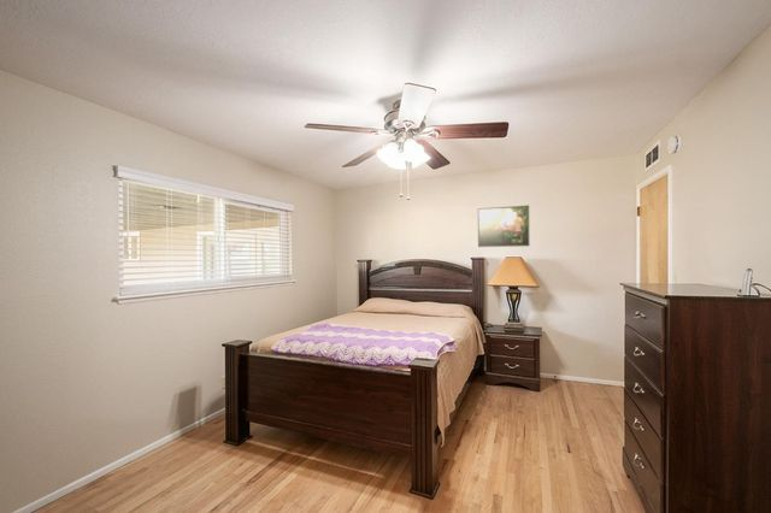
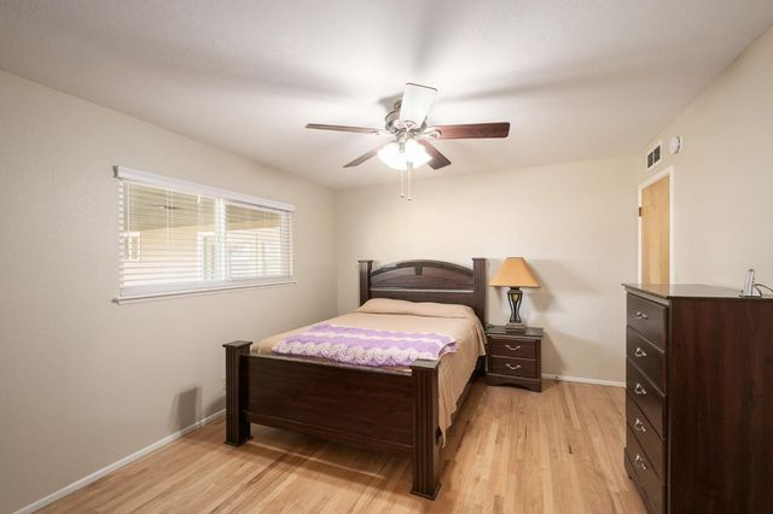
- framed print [477,205,530,248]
